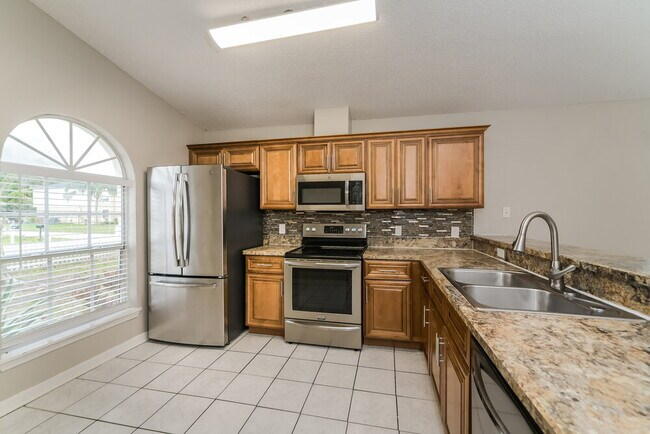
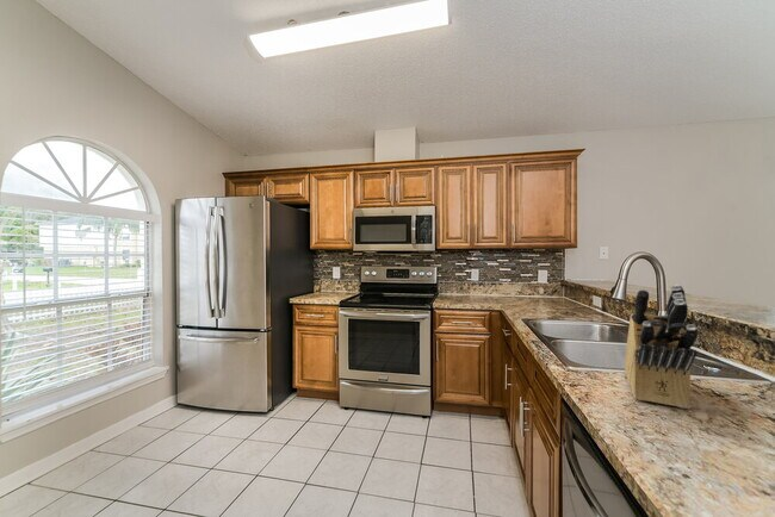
+ knife block [624,284,699,410]
